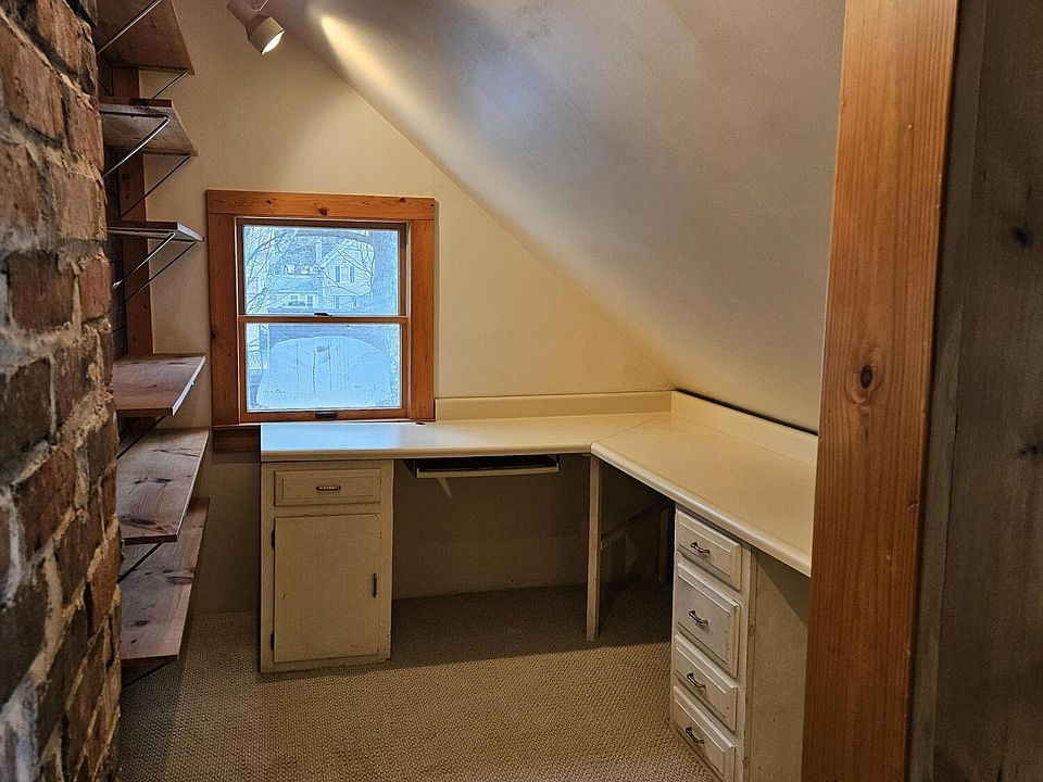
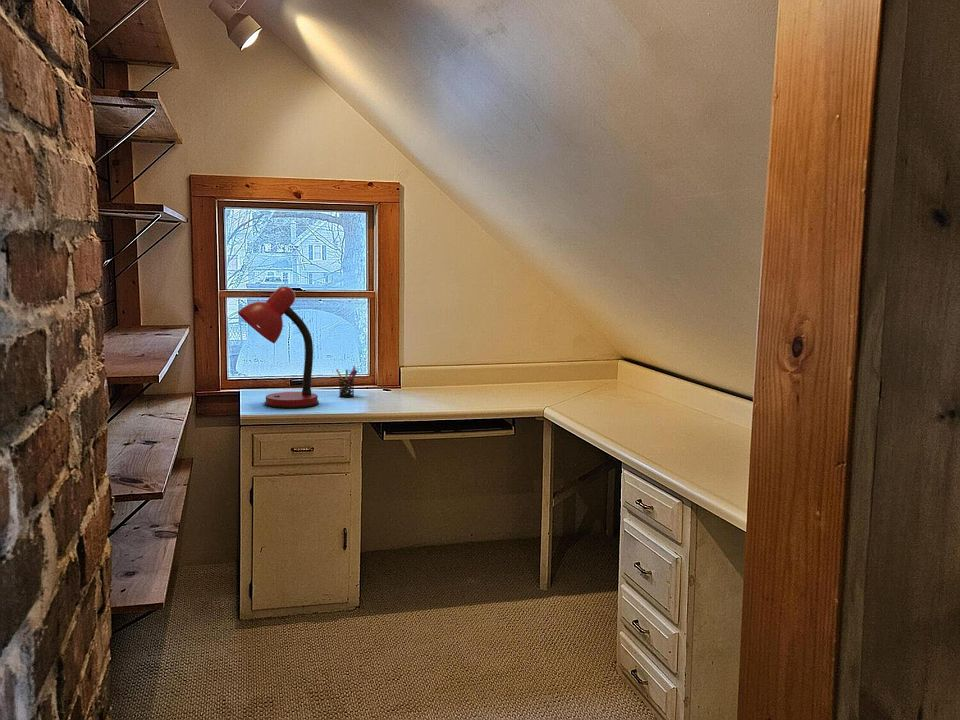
+ desk lamp [237,286,320,409]
+ pen holder [335,365,358,398]
